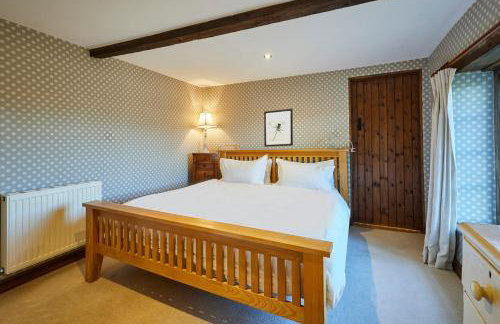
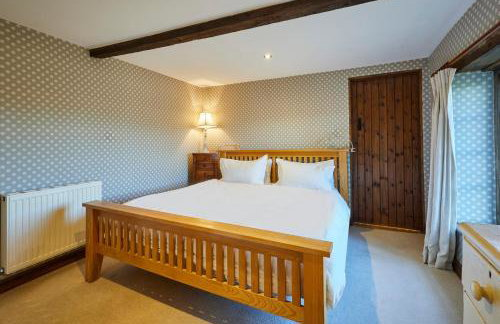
- wall art [263,108,294,148]
